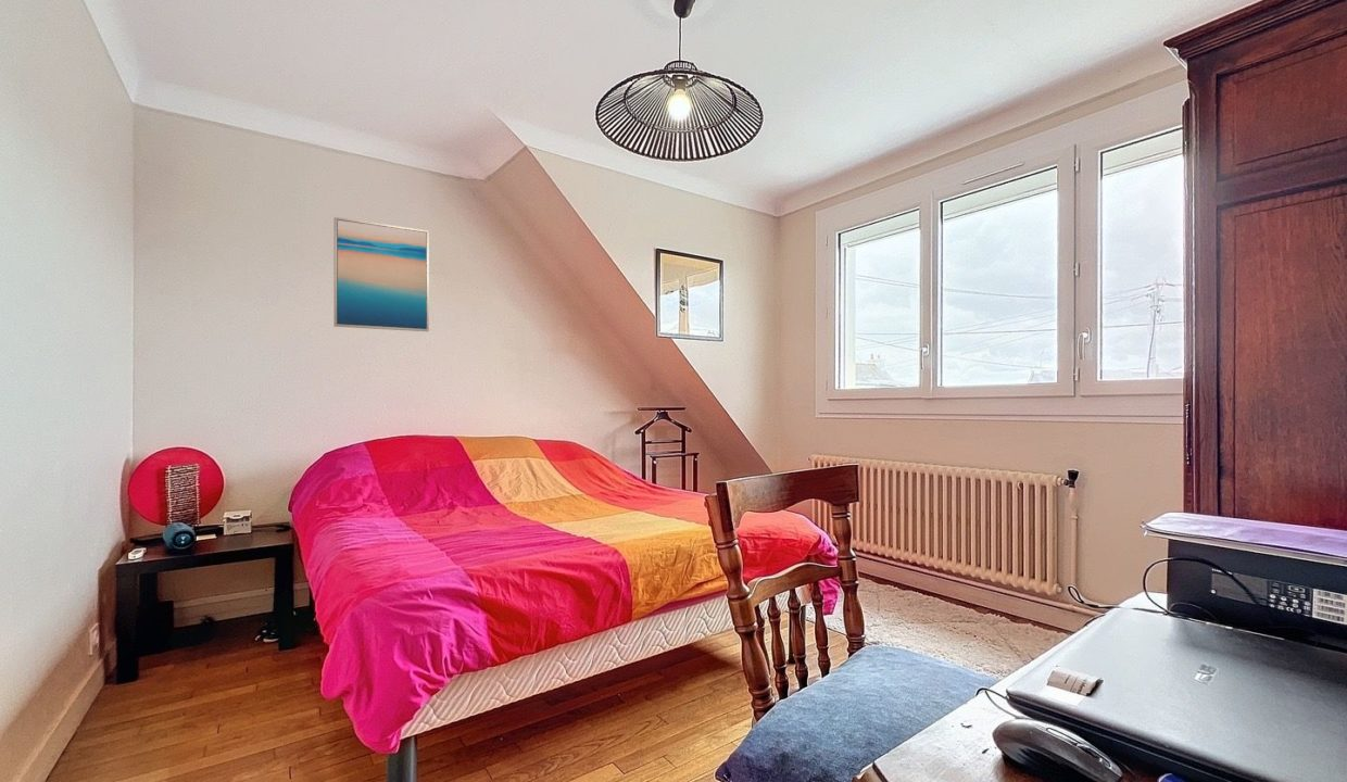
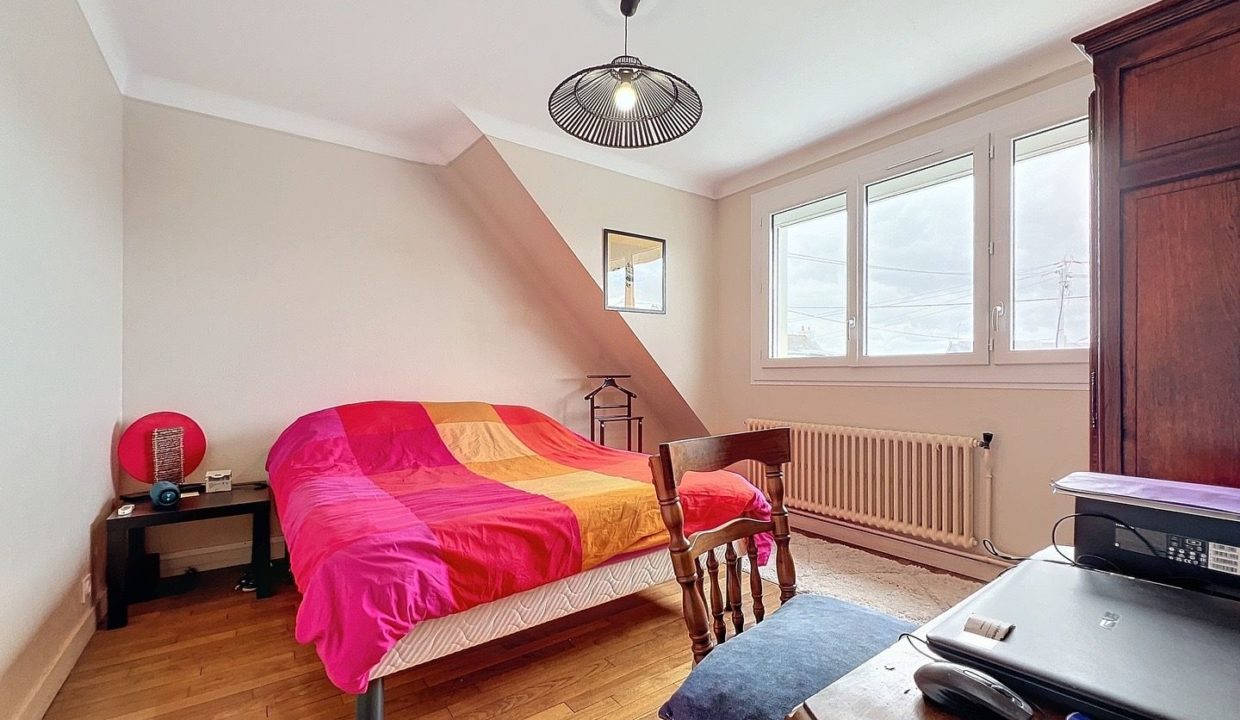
- wall art [333,216,430,332]
